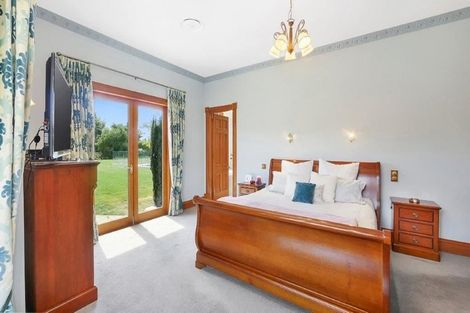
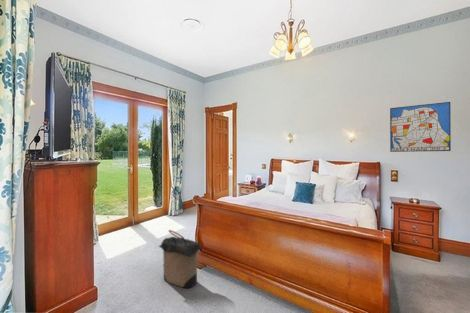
+ laundry hamper [157,229,204,289]
+ wall art [389,101,452,153]
